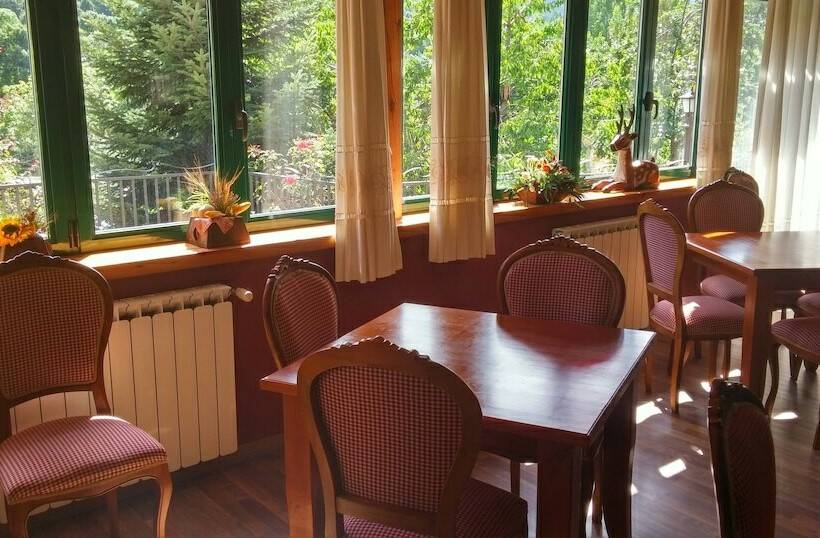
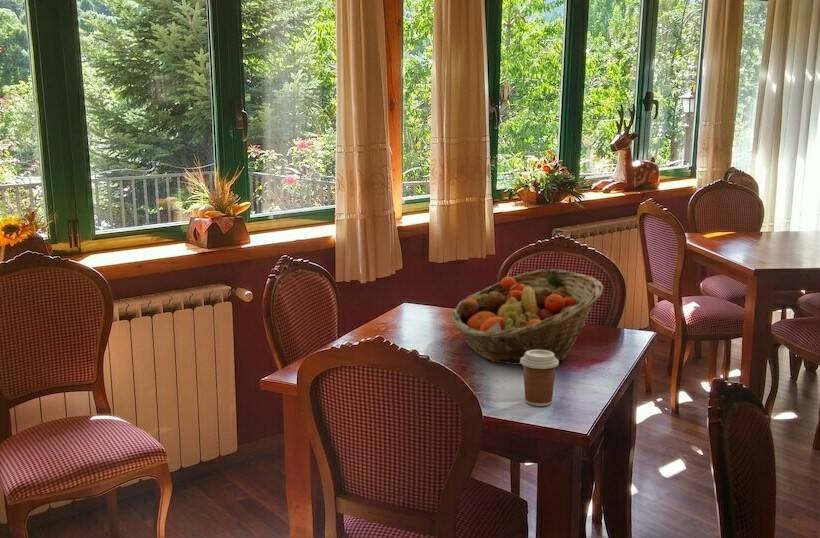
+ coffee cup [520,350,560,407]
+ fruit basket [450,268,604,366]
